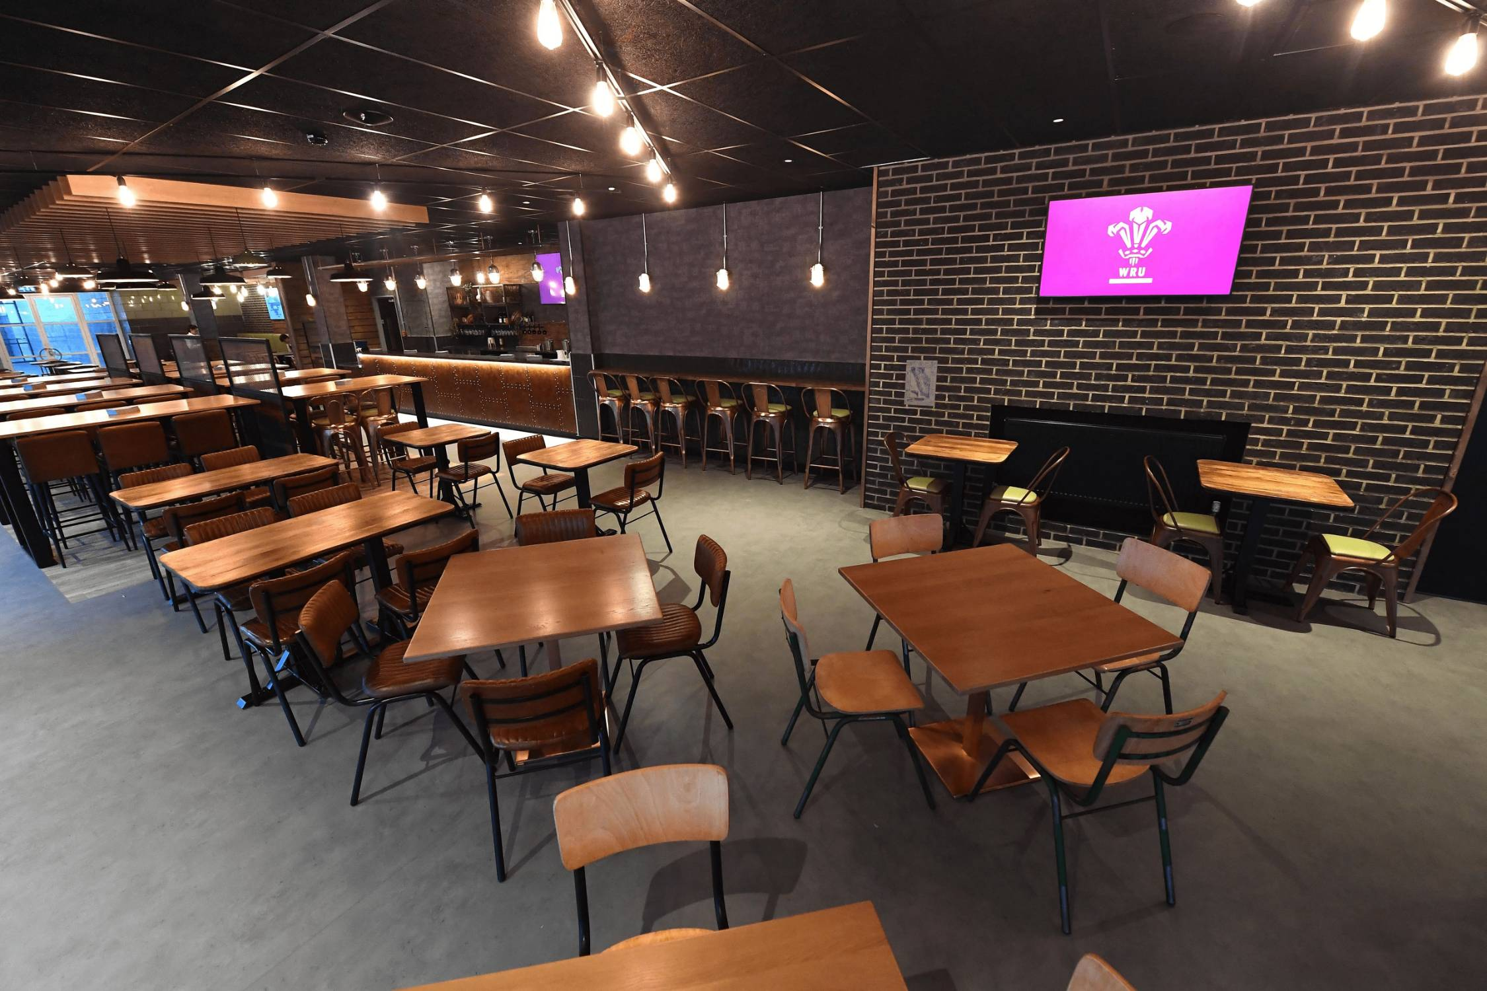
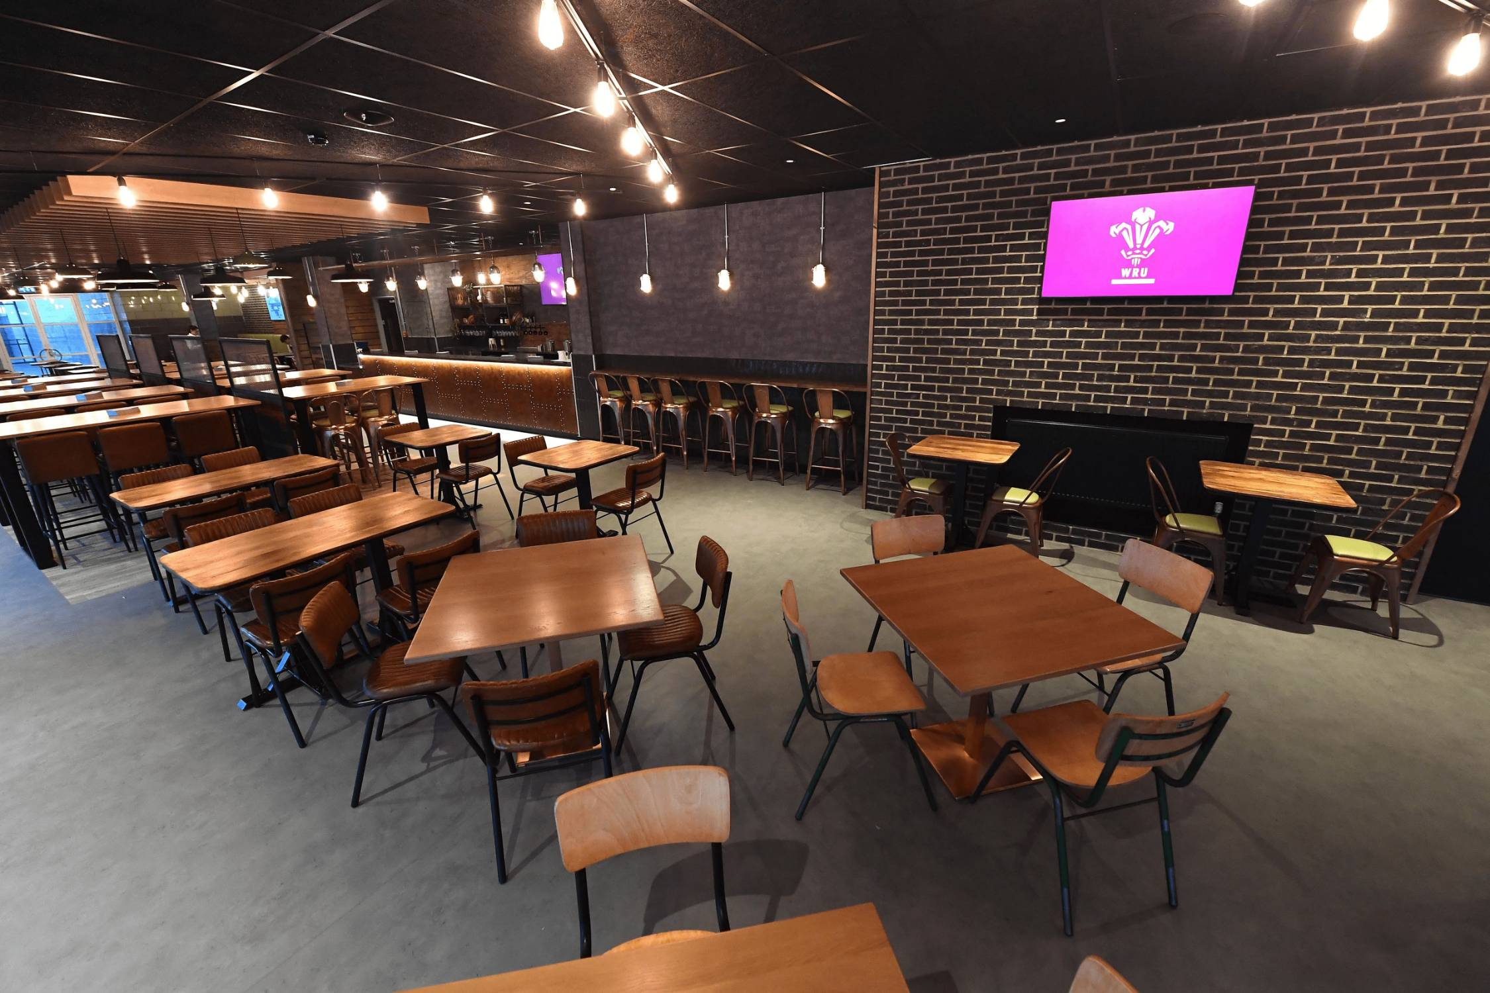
- wall art [904,359,938,406]
